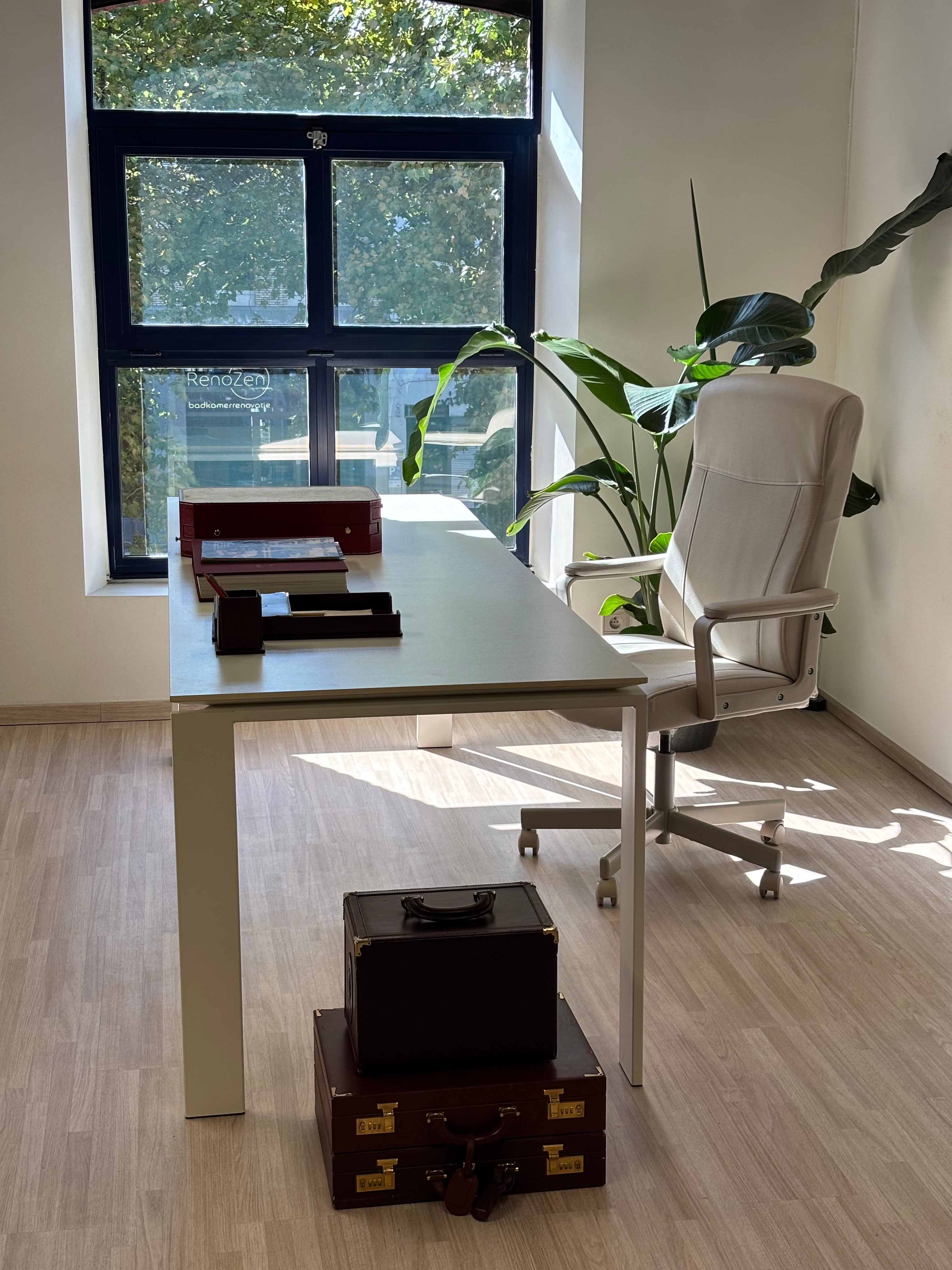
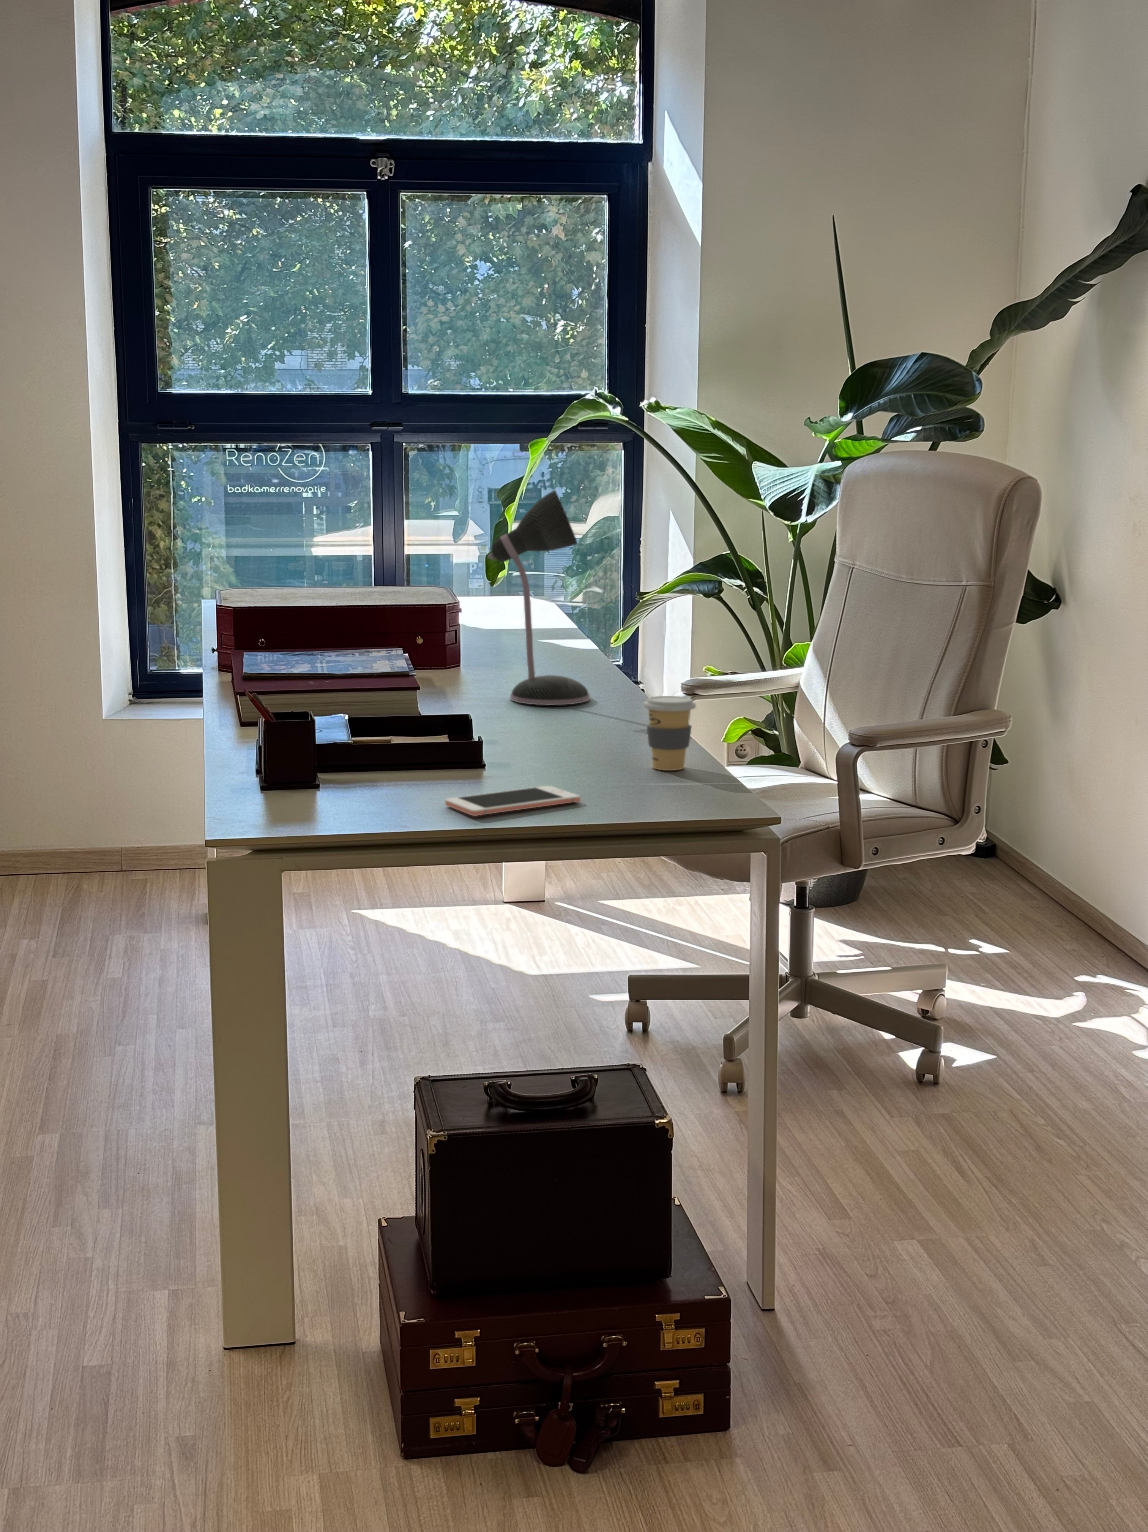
+ desk lamp [488,490,591,706]
+ coffee cup [644,695,696,771]
+ cell phone [445,785,581,817]
